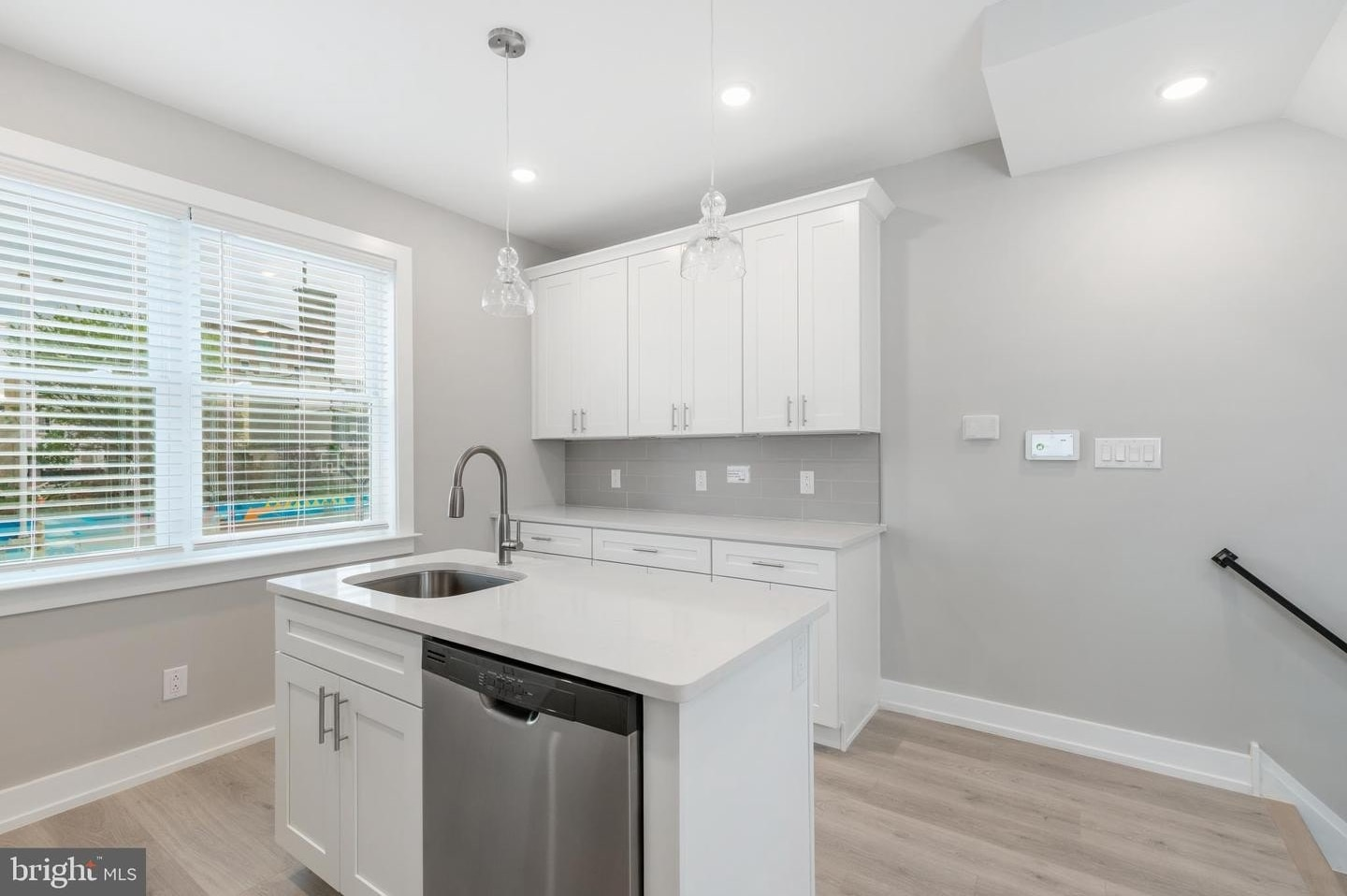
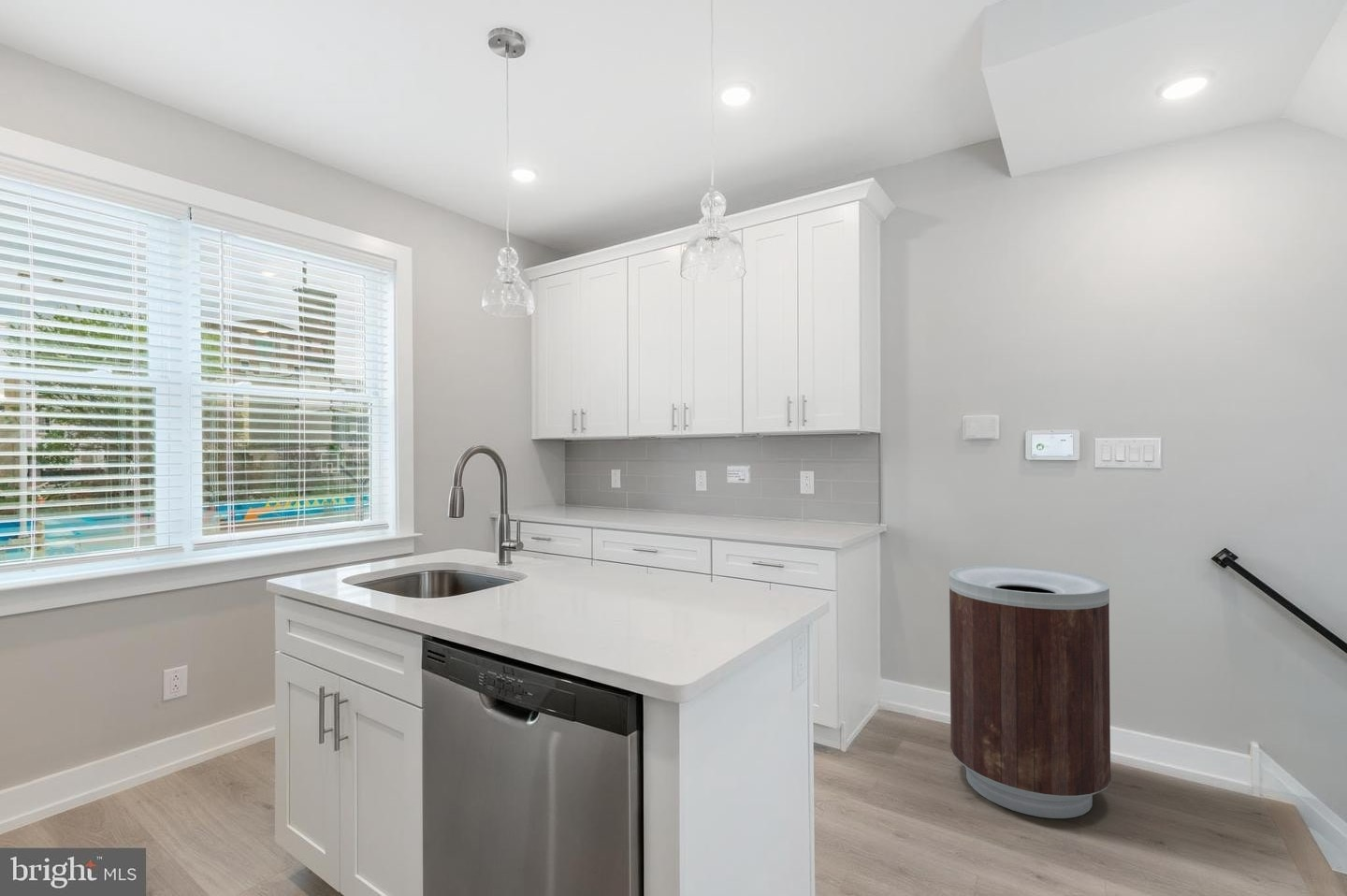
+ trash can [949,565,1112,819]
